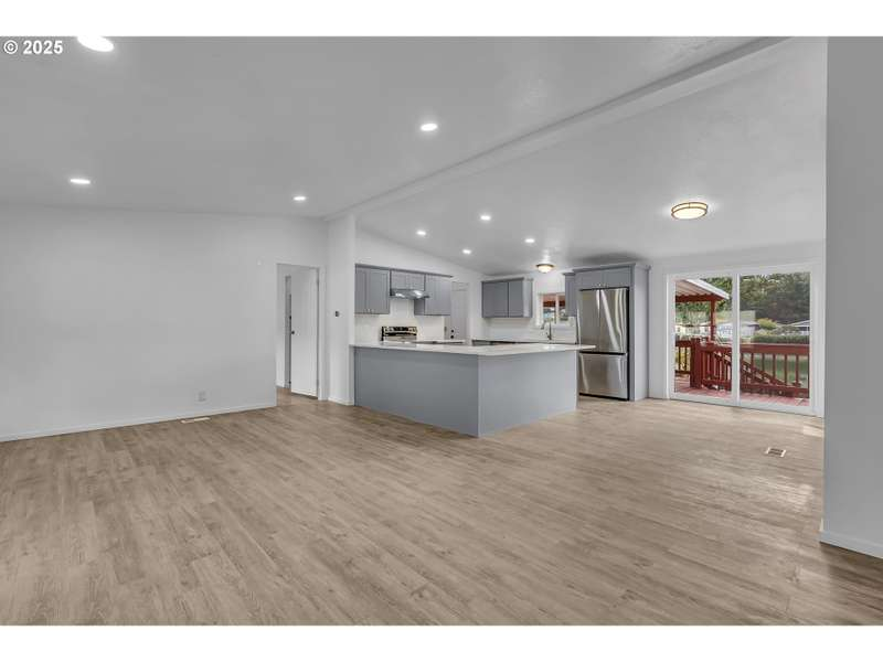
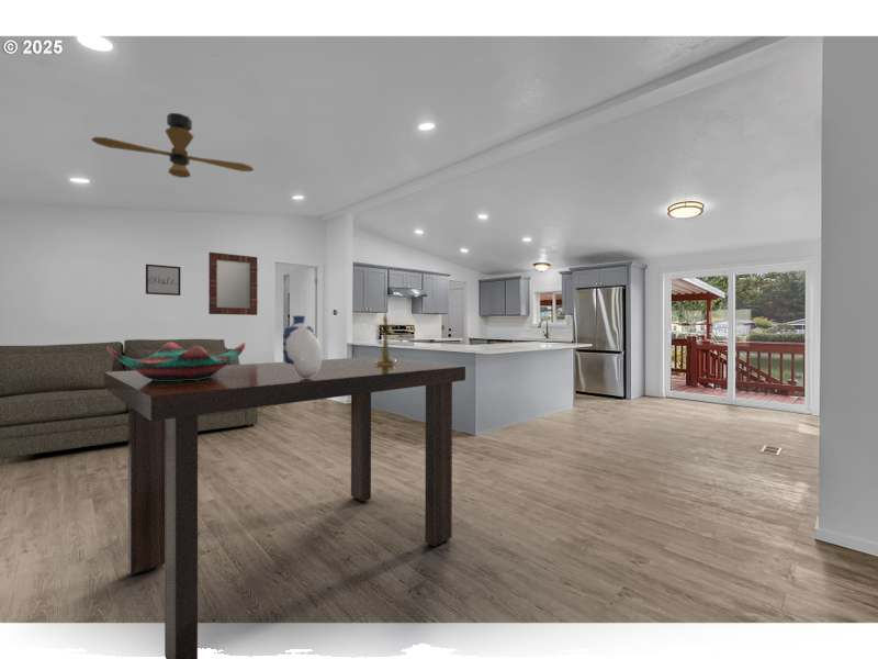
+ wall art [145,264,181,297]
+ home mirror [207,252,259,316]
+ candlestick [374,310,397,365]
+ ceiling fan [90,112,255,179]
+ vase [282,315,323,379]
+ decorative bowl [108,342,246,381]
+ dining table [104,357,466,659]
+ sofa [0,338,259,460]
